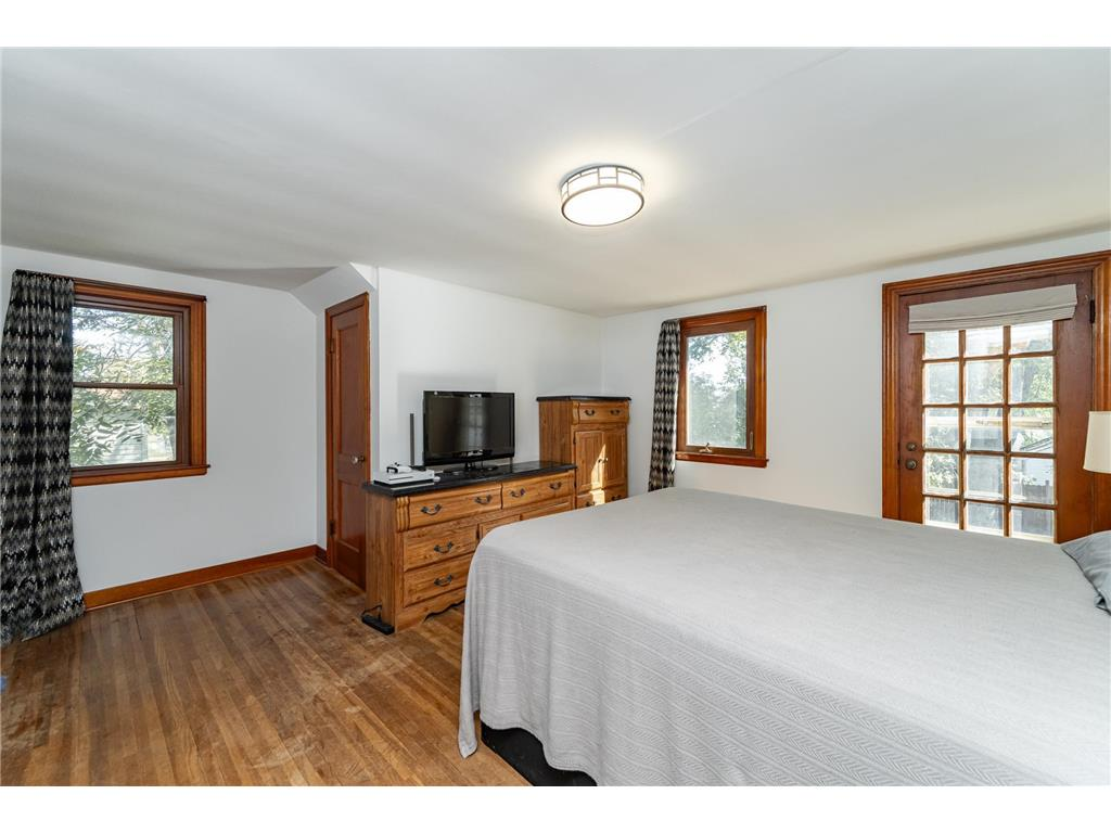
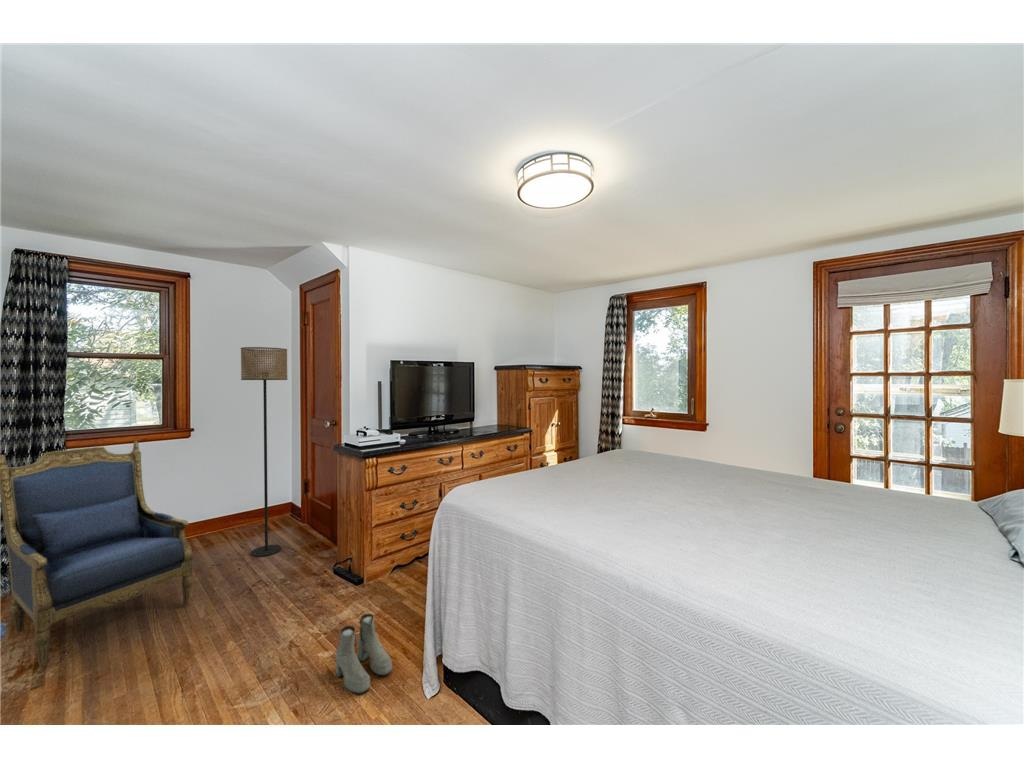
+ floor lamp [240,346,288,558]
+ armchair [0,440,194,668]
+ boots [334,613,393,695]
